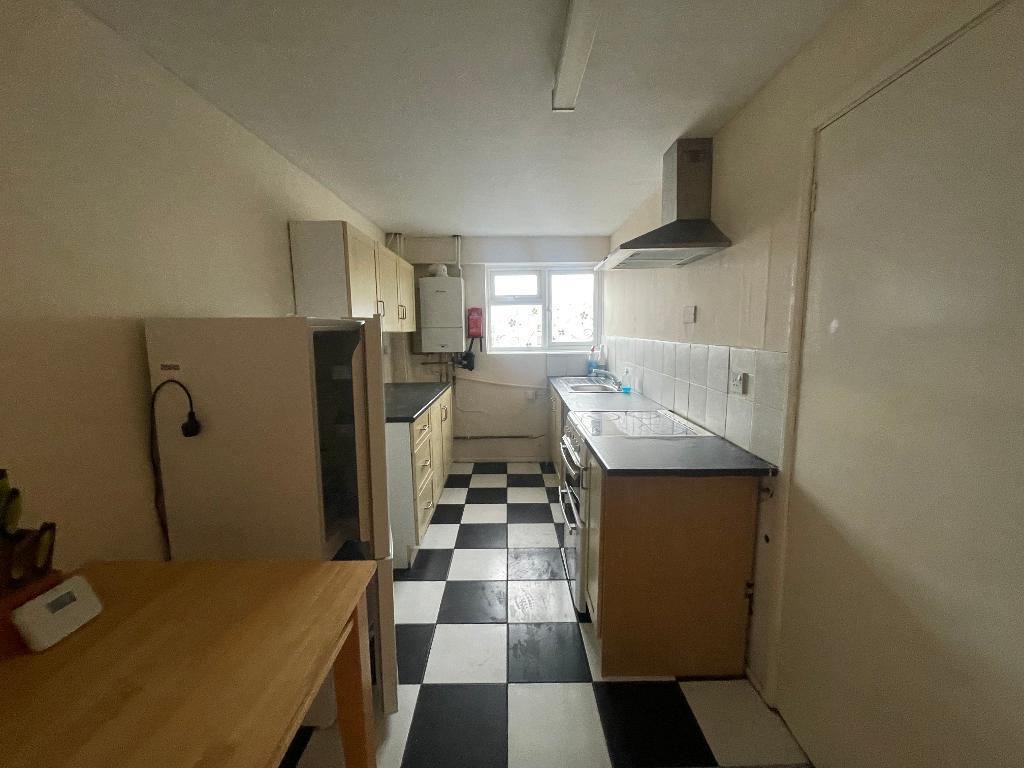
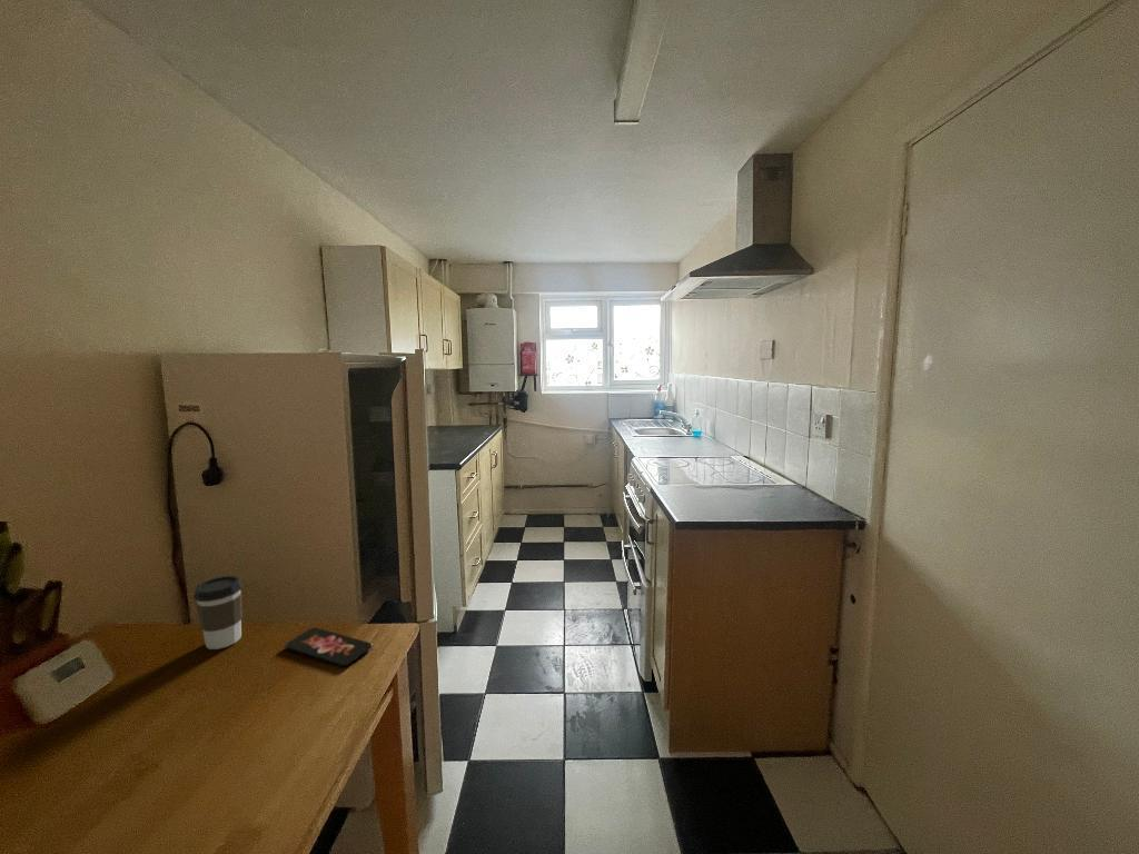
+ smartphone [284,626,373,667]
+ coffee cup [192,575,244,651]
